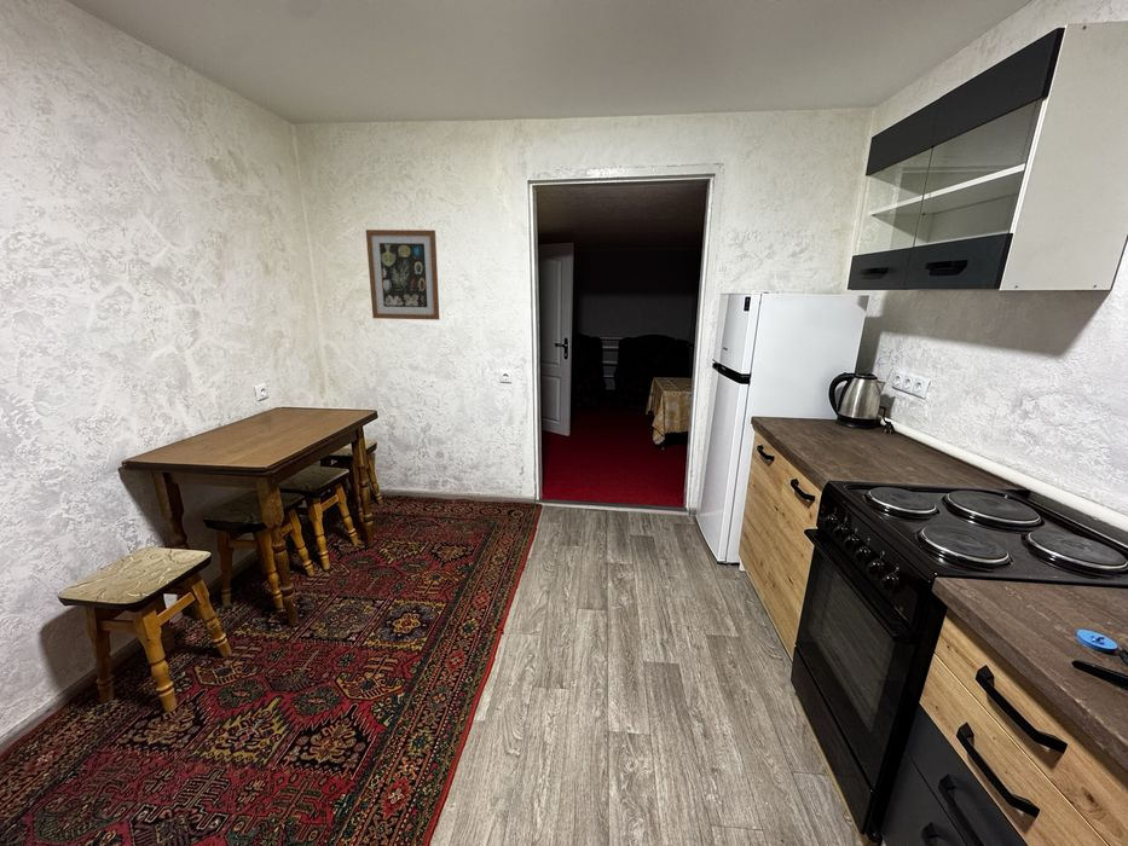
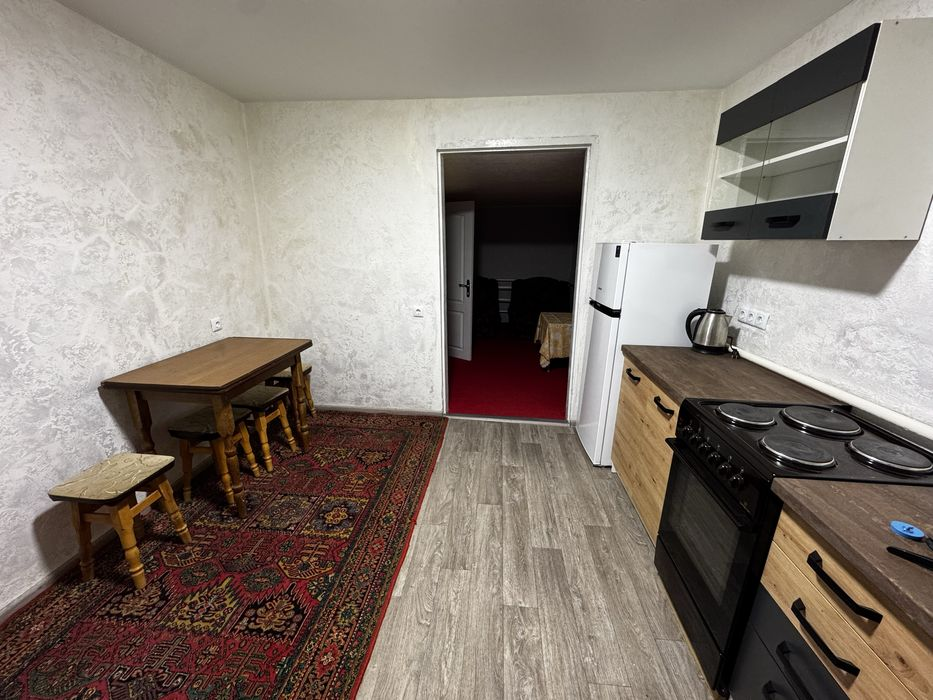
- wall art [365,228,440,321]
